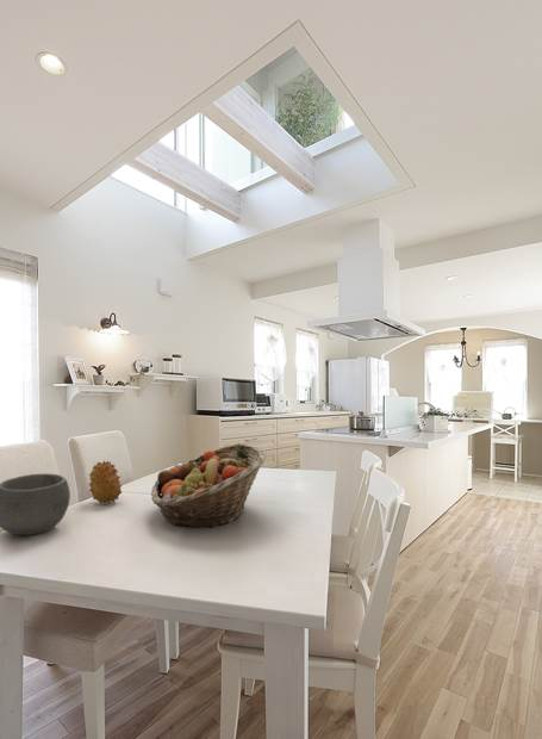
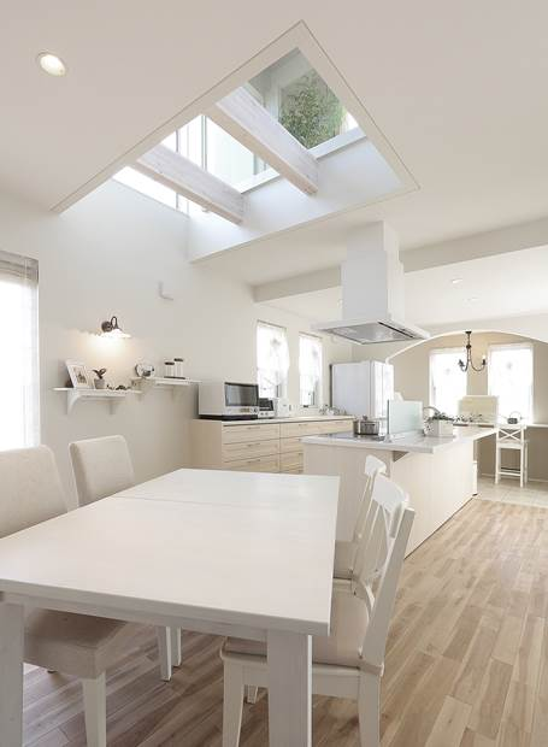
- fruit basket [150,442,267,529]
- fruit [88,460,123,504]
- bowl [0,472,71,536]
